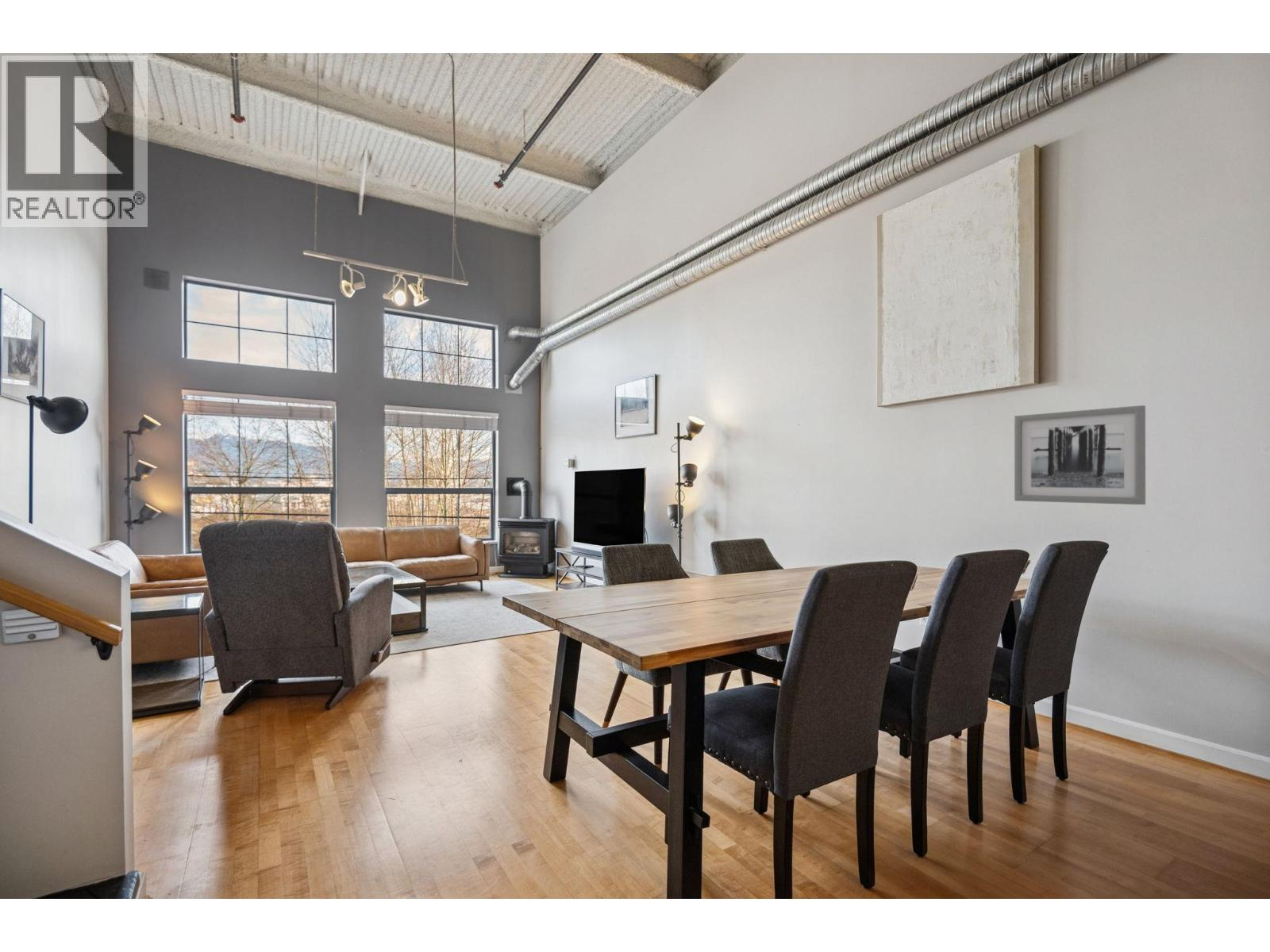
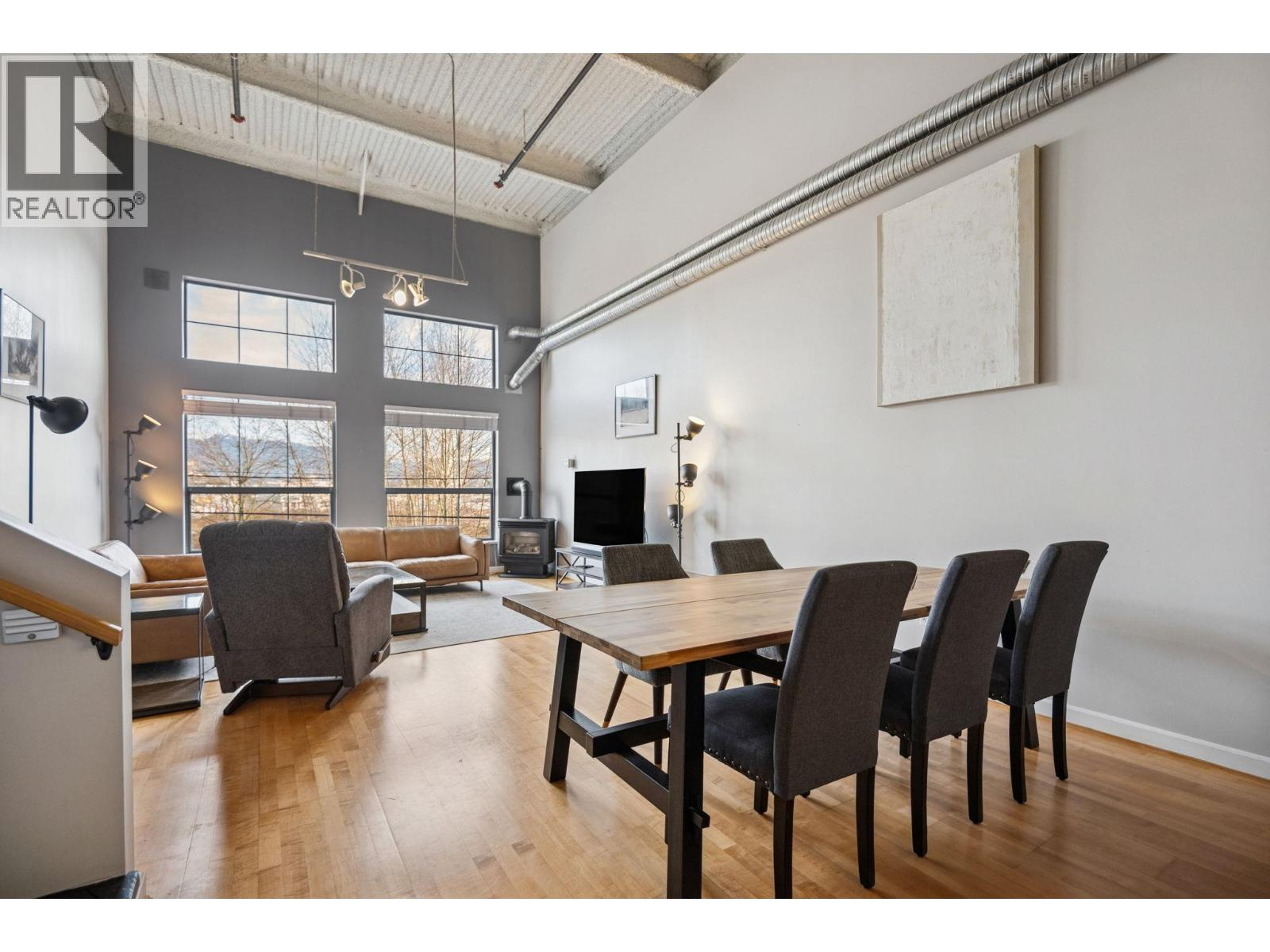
- wall art [1014,405,1146,505]
